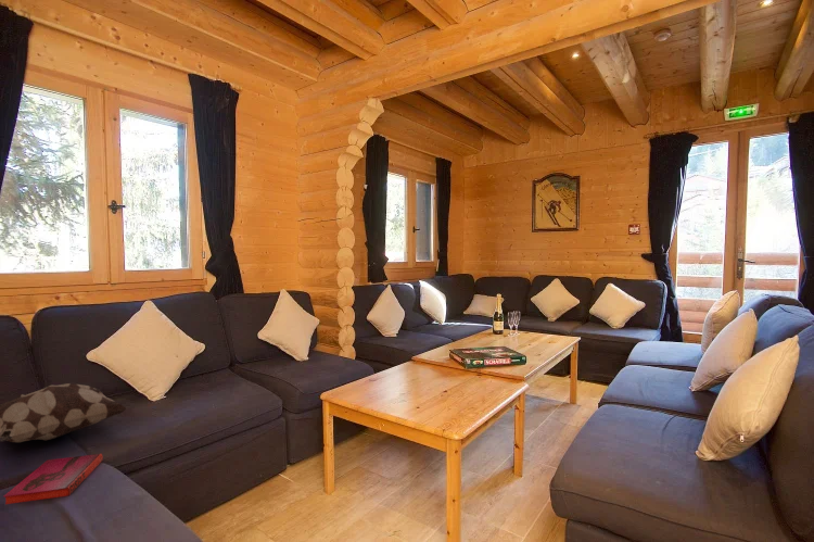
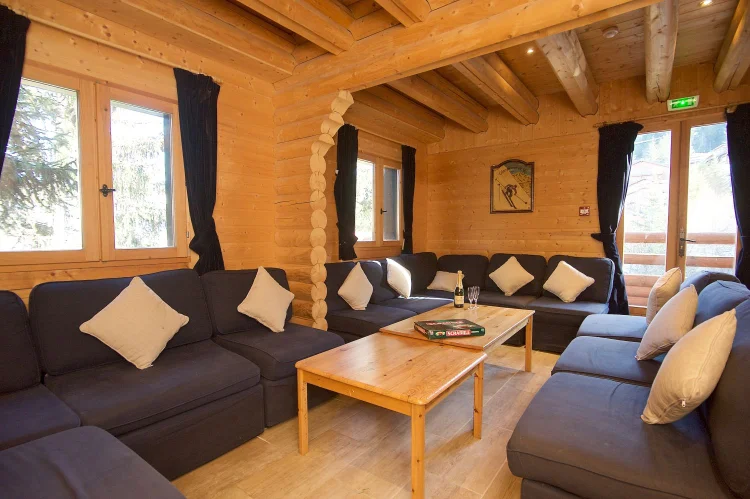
- hardback book [3,453,104,505]
- decorative pillow [0,382,128,443]
